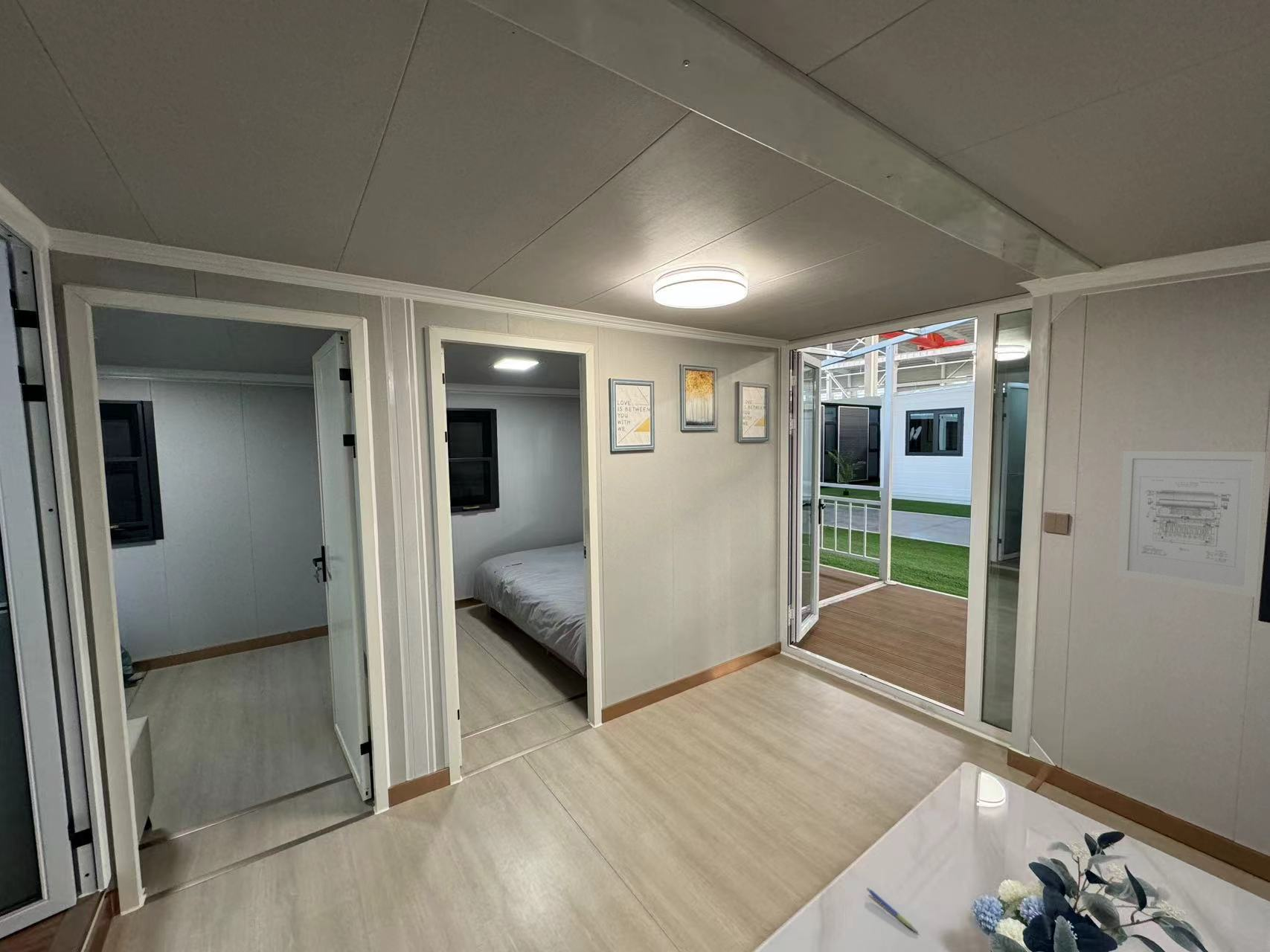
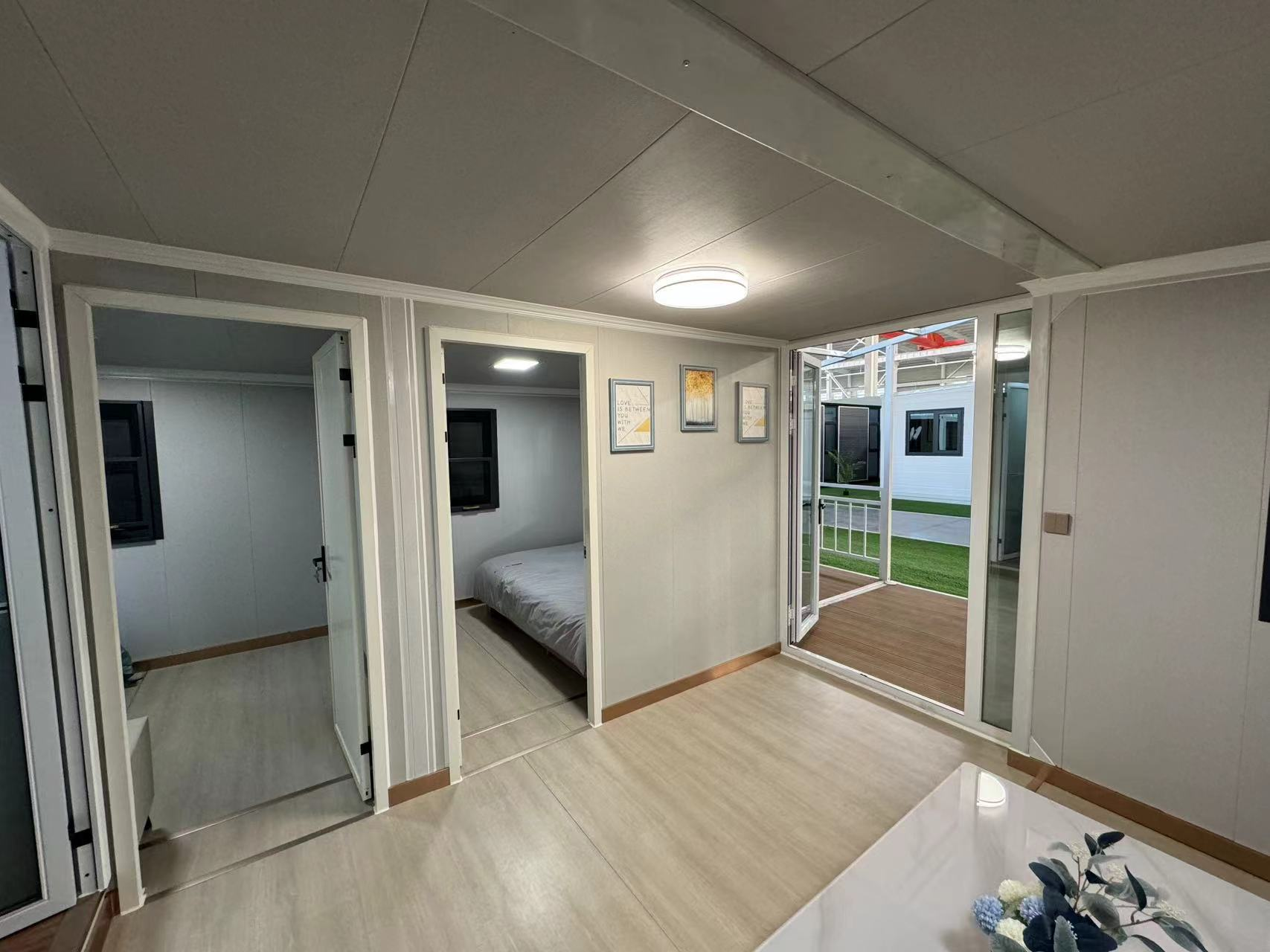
- wall art [1117,451,1267,598]
- pen [866,887,920,934]
